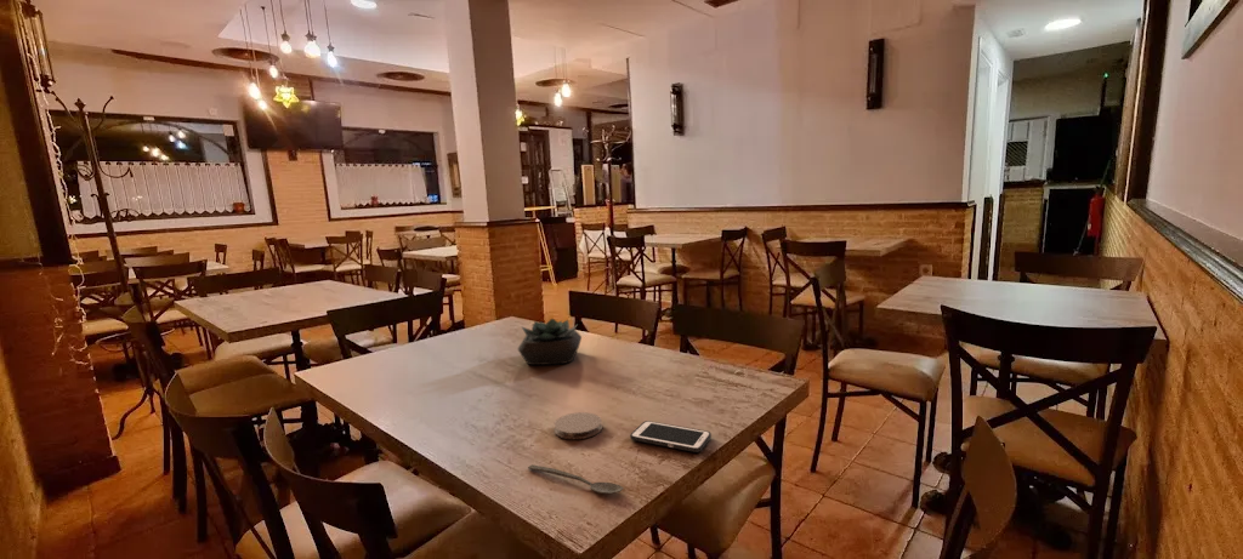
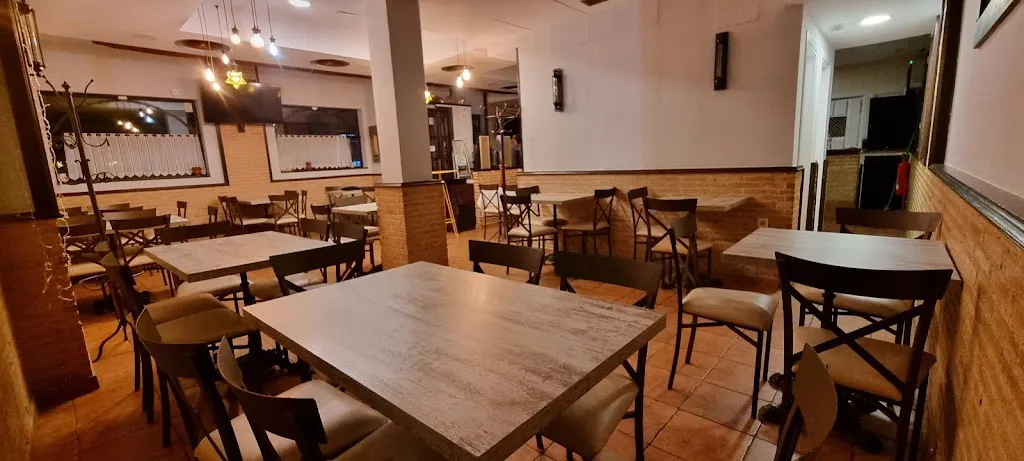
- coaster [552,411,603,440]
- cell phone [629,420,713,454]
- succulent plant [517,318,583,366]
- spoon [527,463,624,495]
